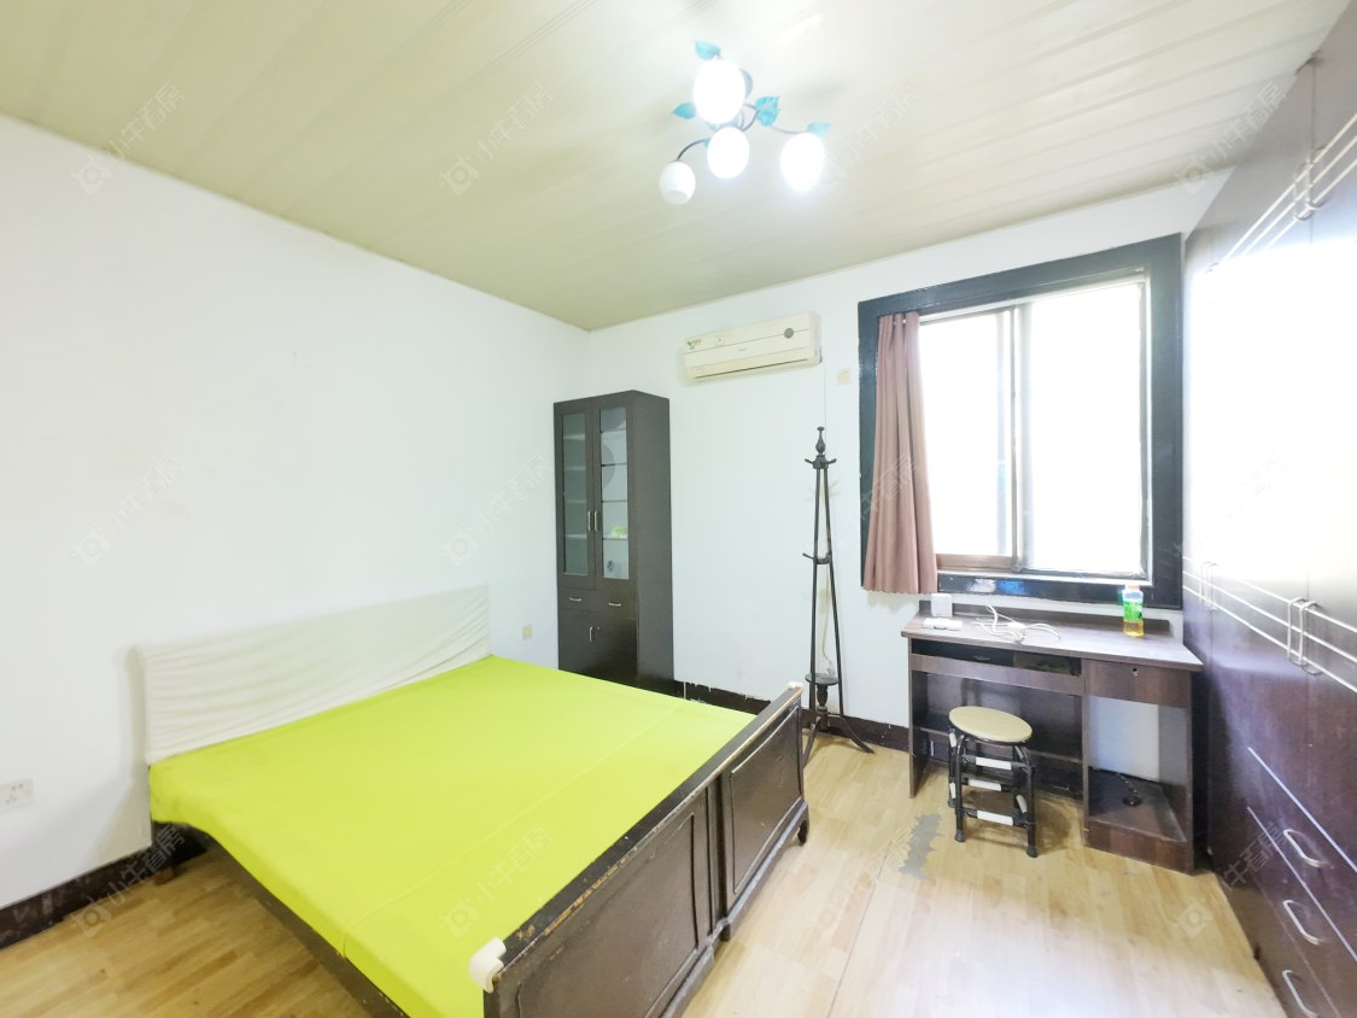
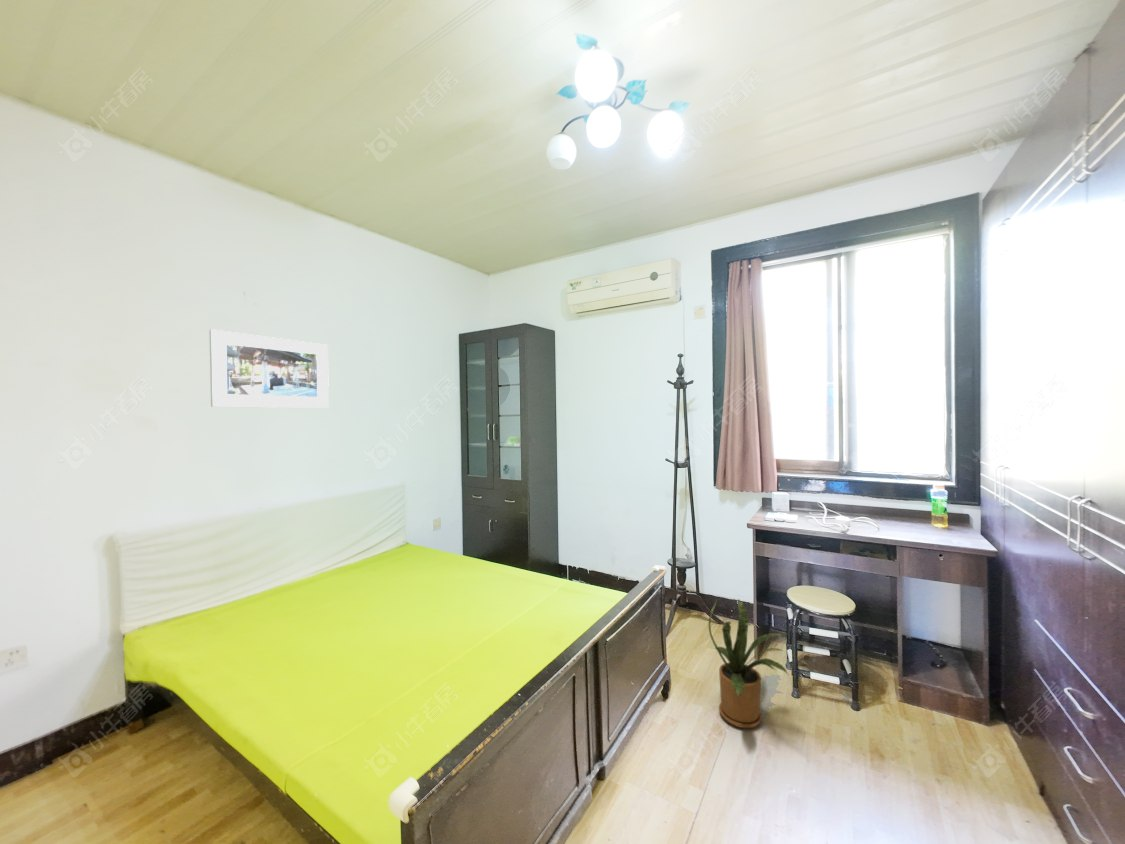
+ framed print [209,328,330,409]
+ house plant [708,598,789,729]
